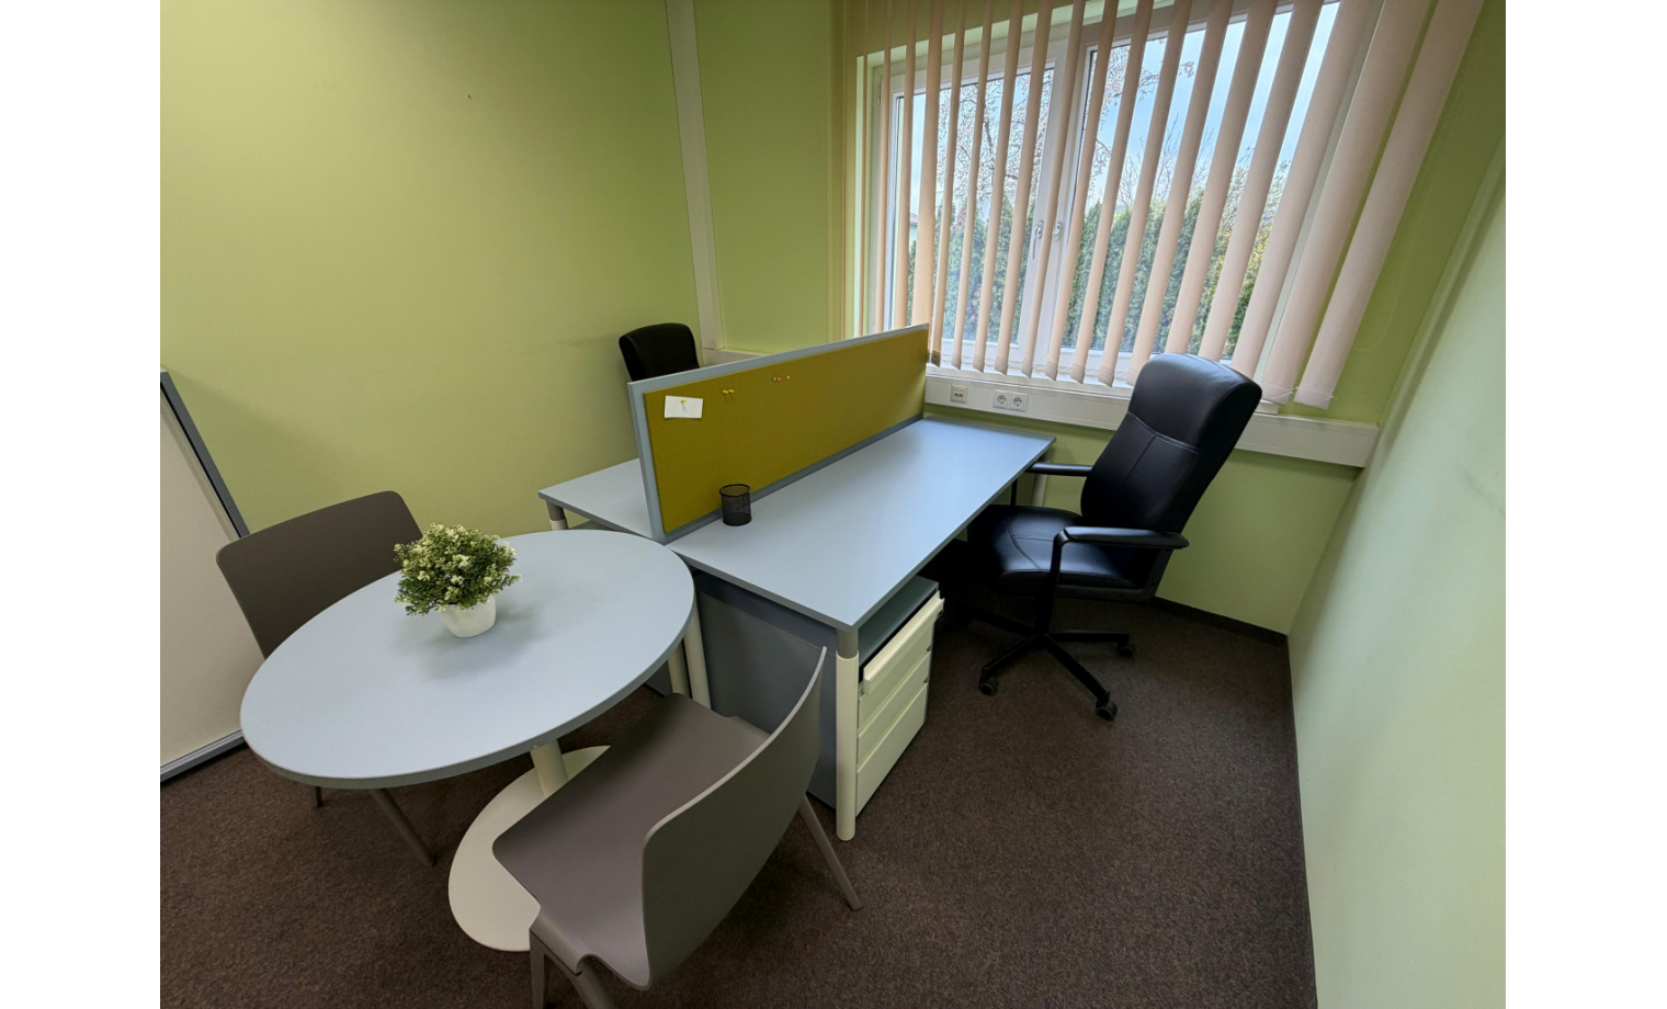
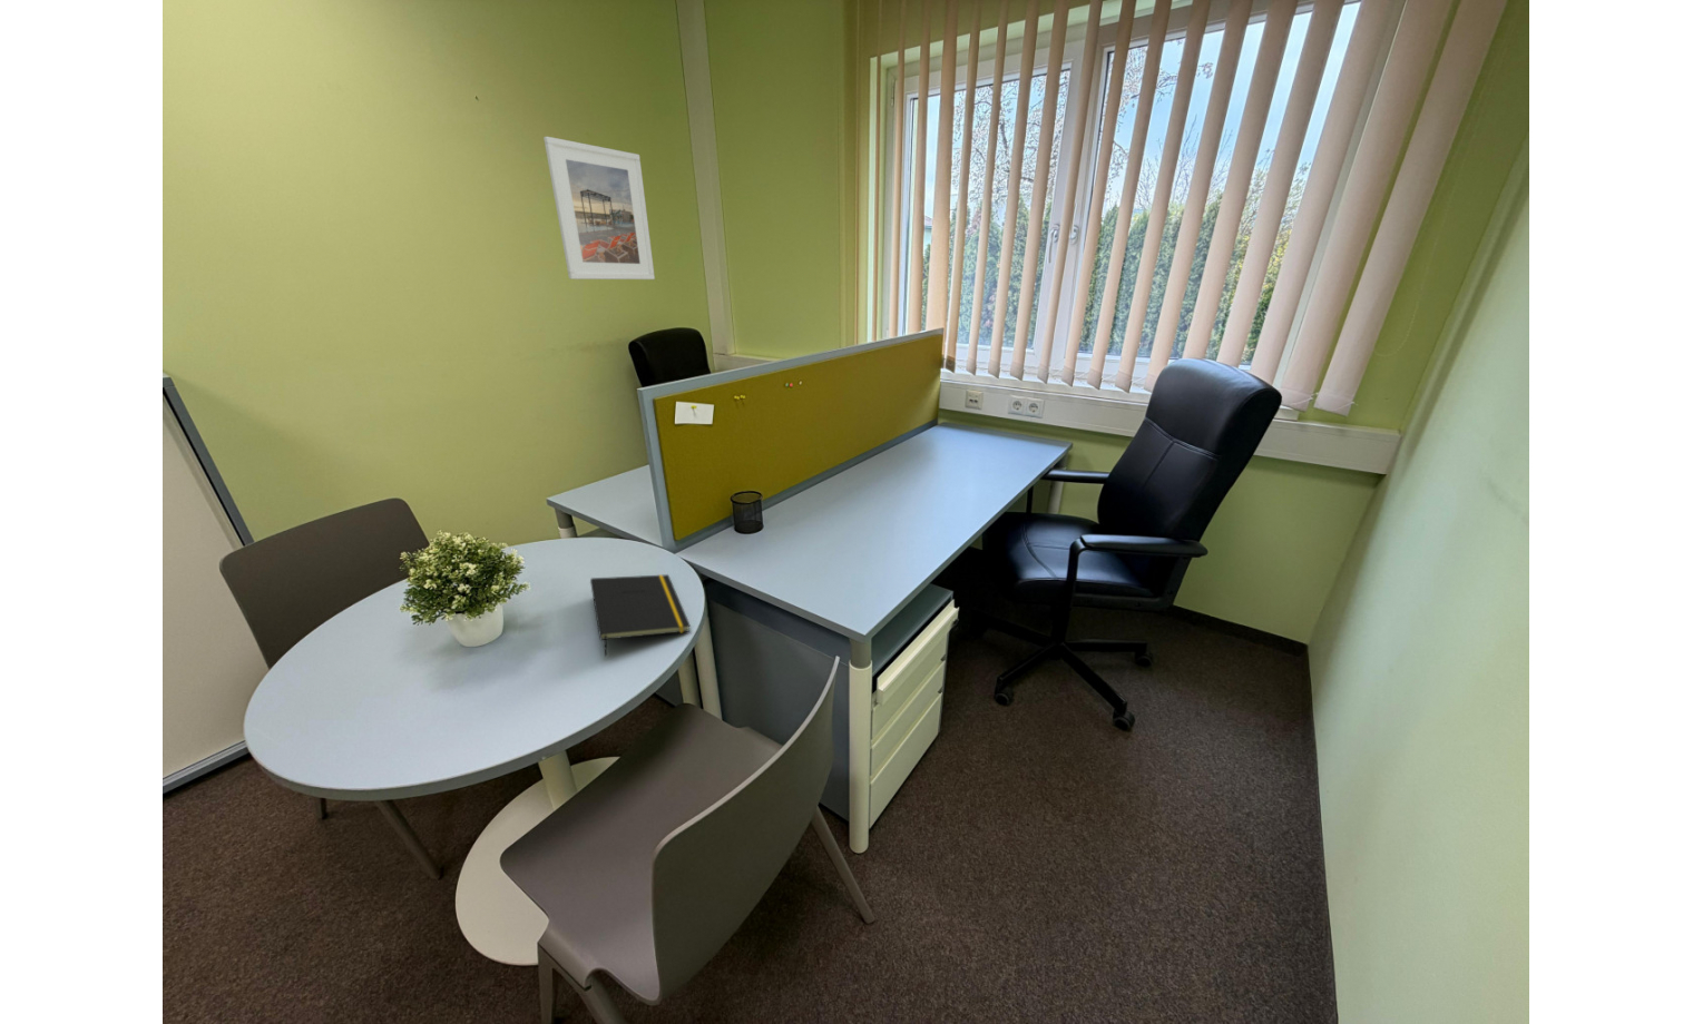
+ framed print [543,135,655,280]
+ notepad [589,573,692,656]
